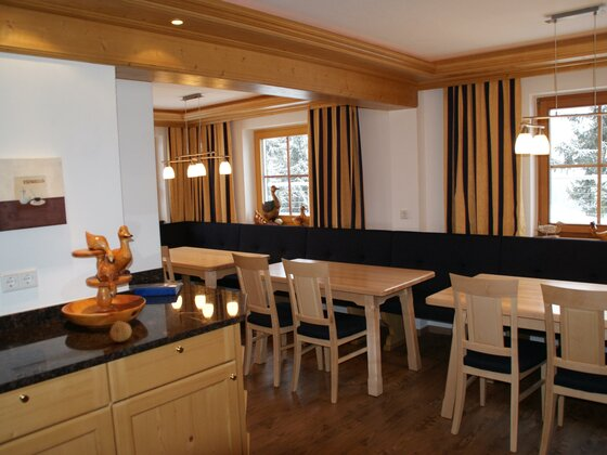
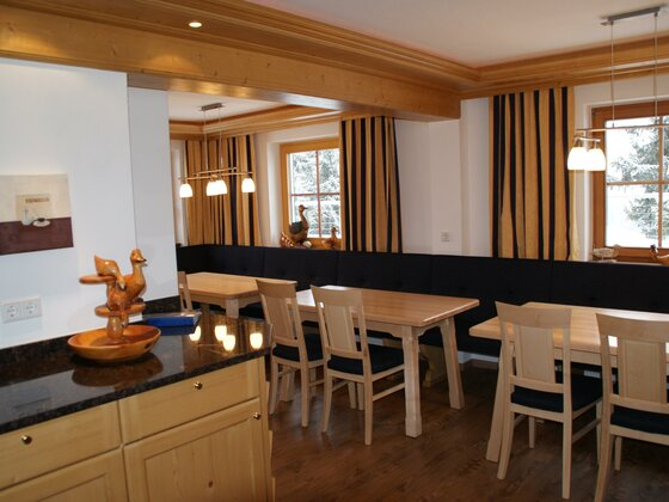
- fruit [109,320,132,343]
